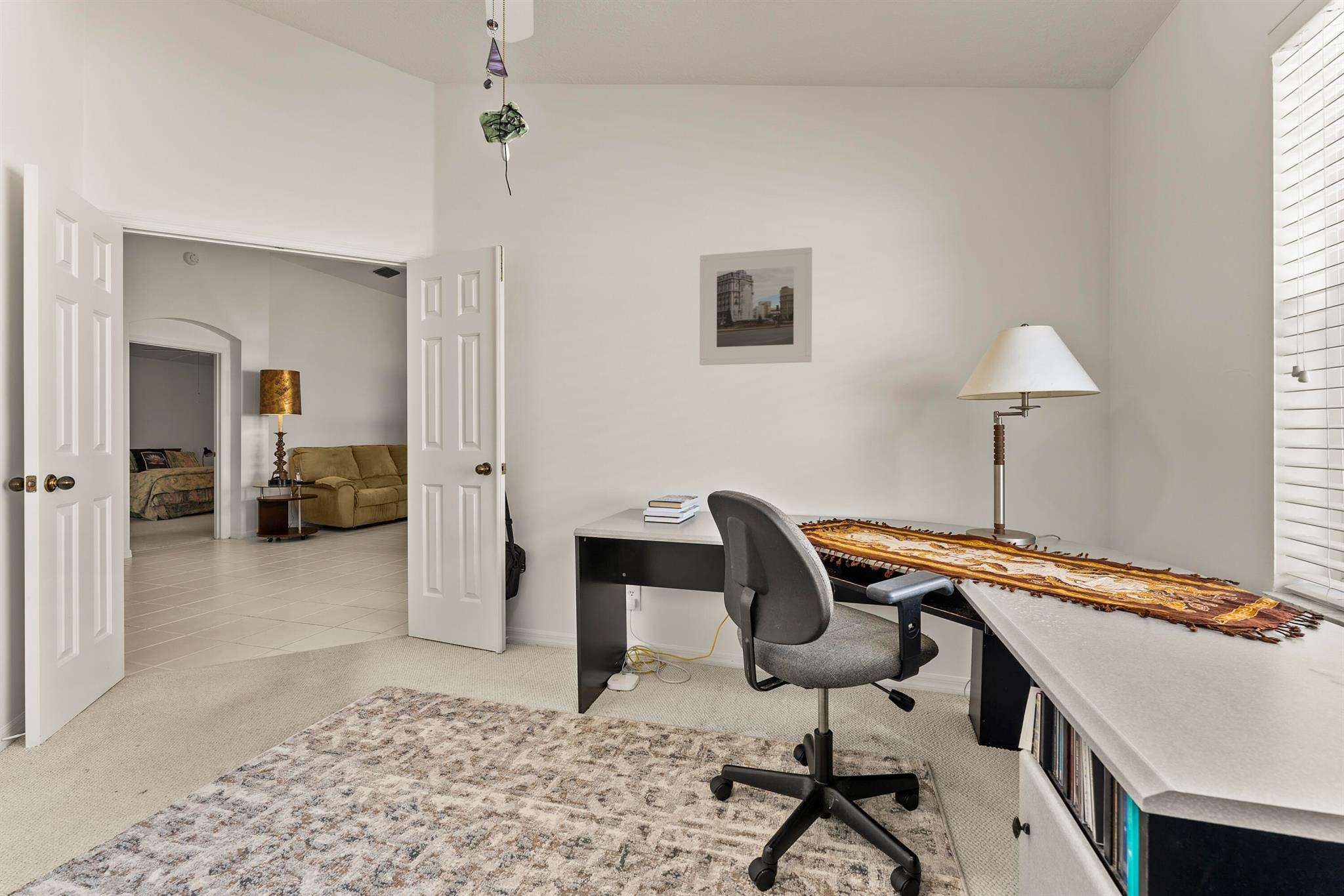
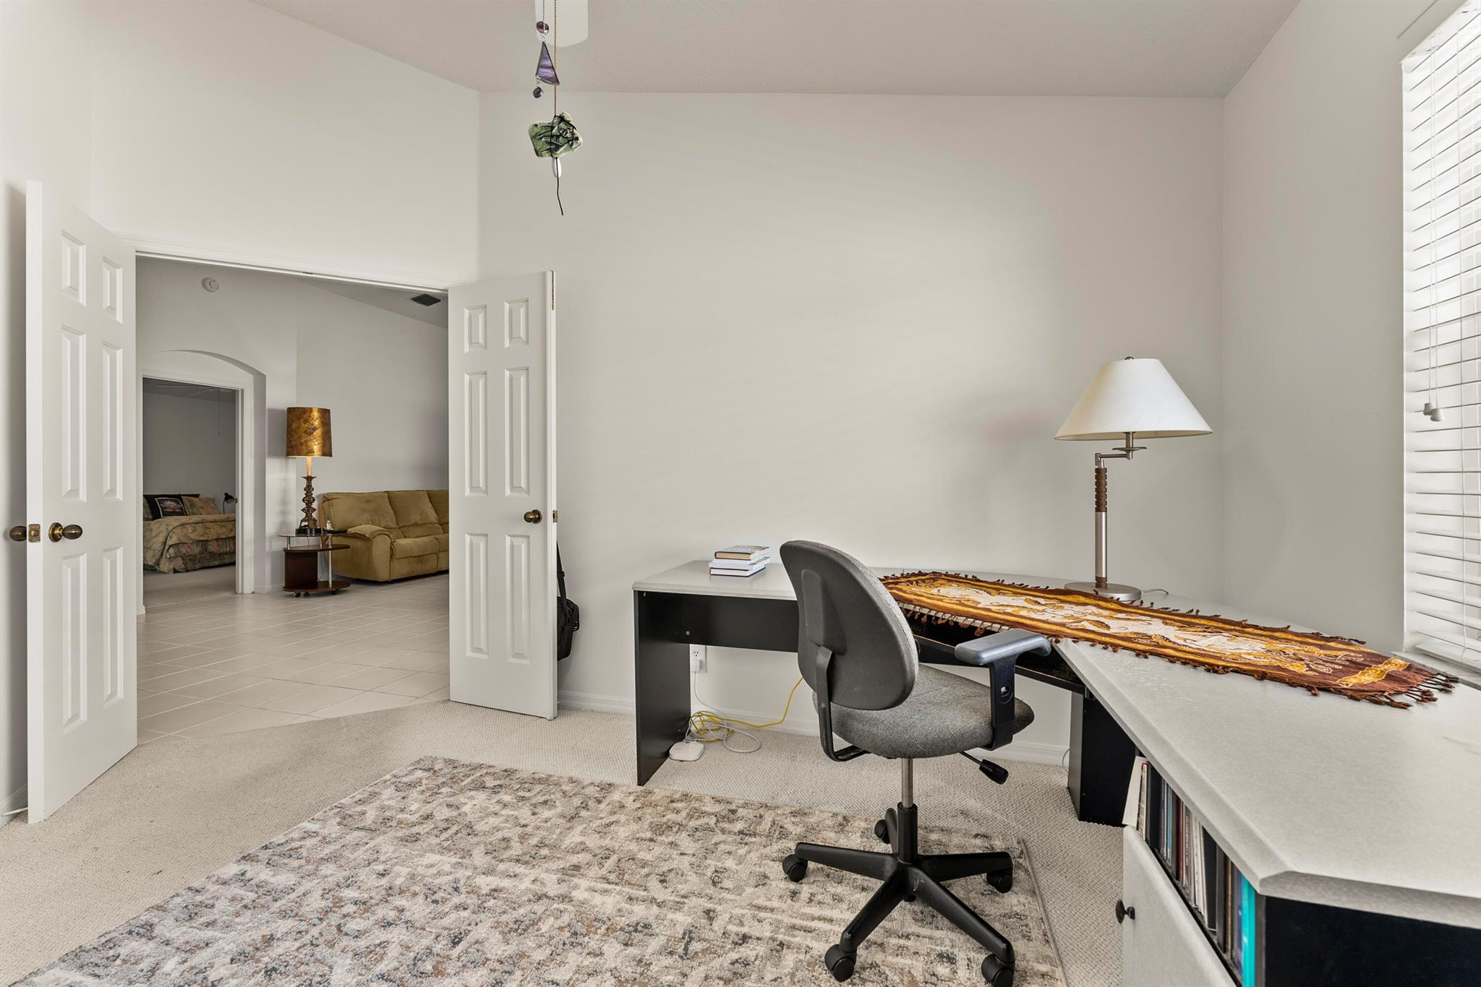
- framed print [699,247,812,366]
